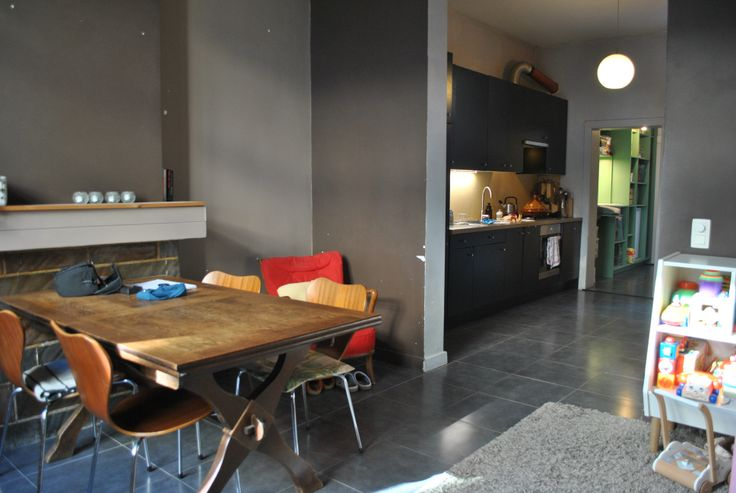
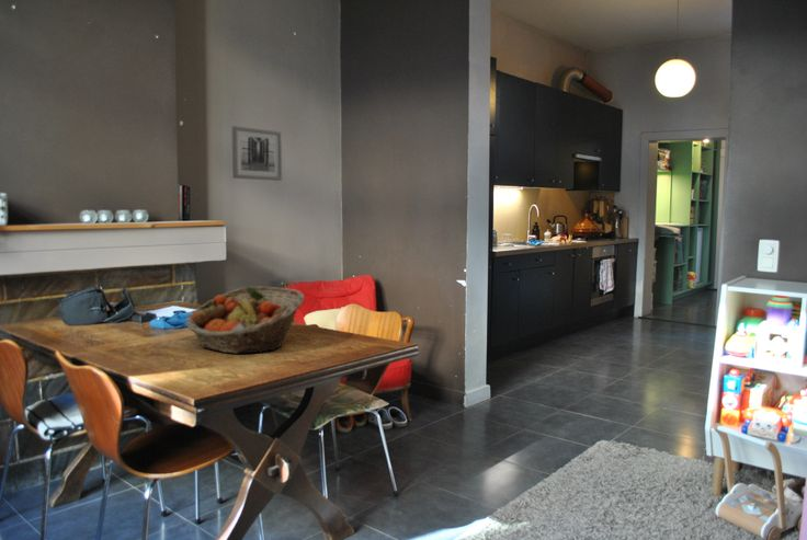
+ fruit basket [185,286,305,355]
+ wall art [231,125,283,182]
